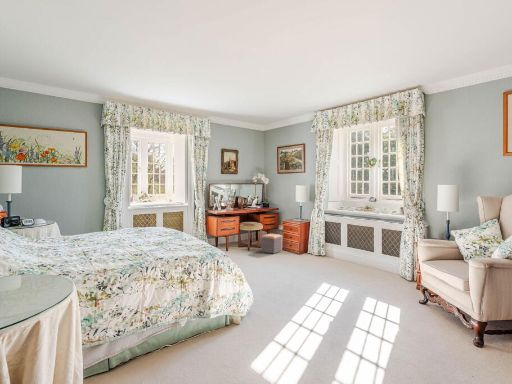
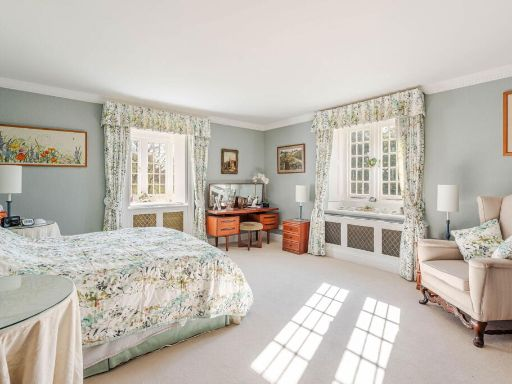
- footstool [260,233,282,254]
